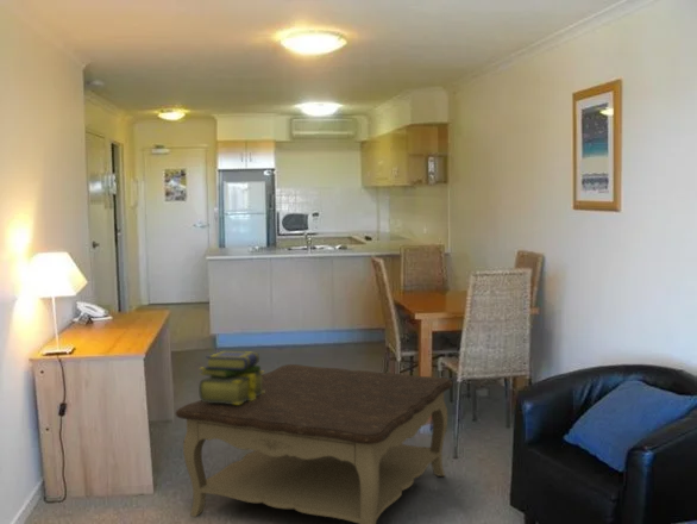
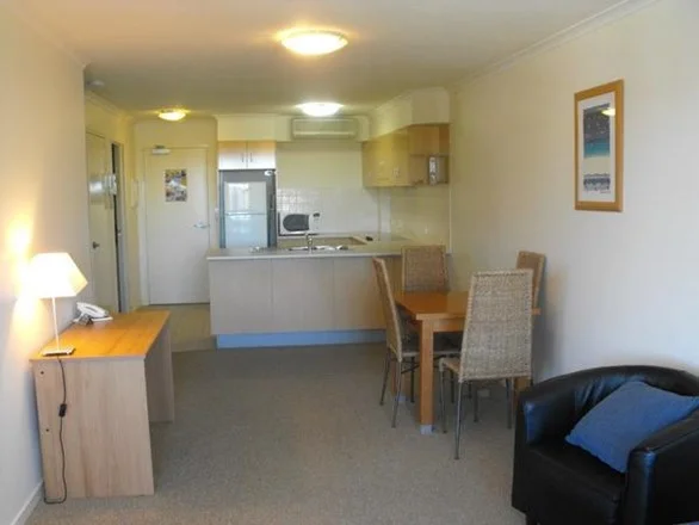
- coffee table [175,363,454,524]
- stack of books [197,350,265,405]
